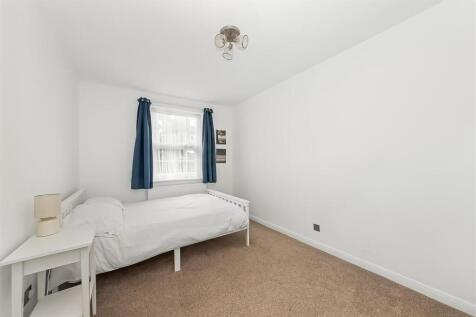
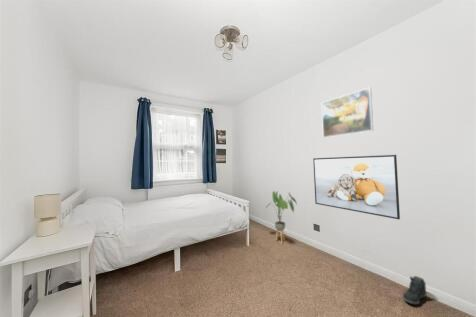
+ sneaker [402,275,428,305]
+ house plant [266,190,298,245]
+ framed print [312,154,401,220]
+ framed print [321,86,374,139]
